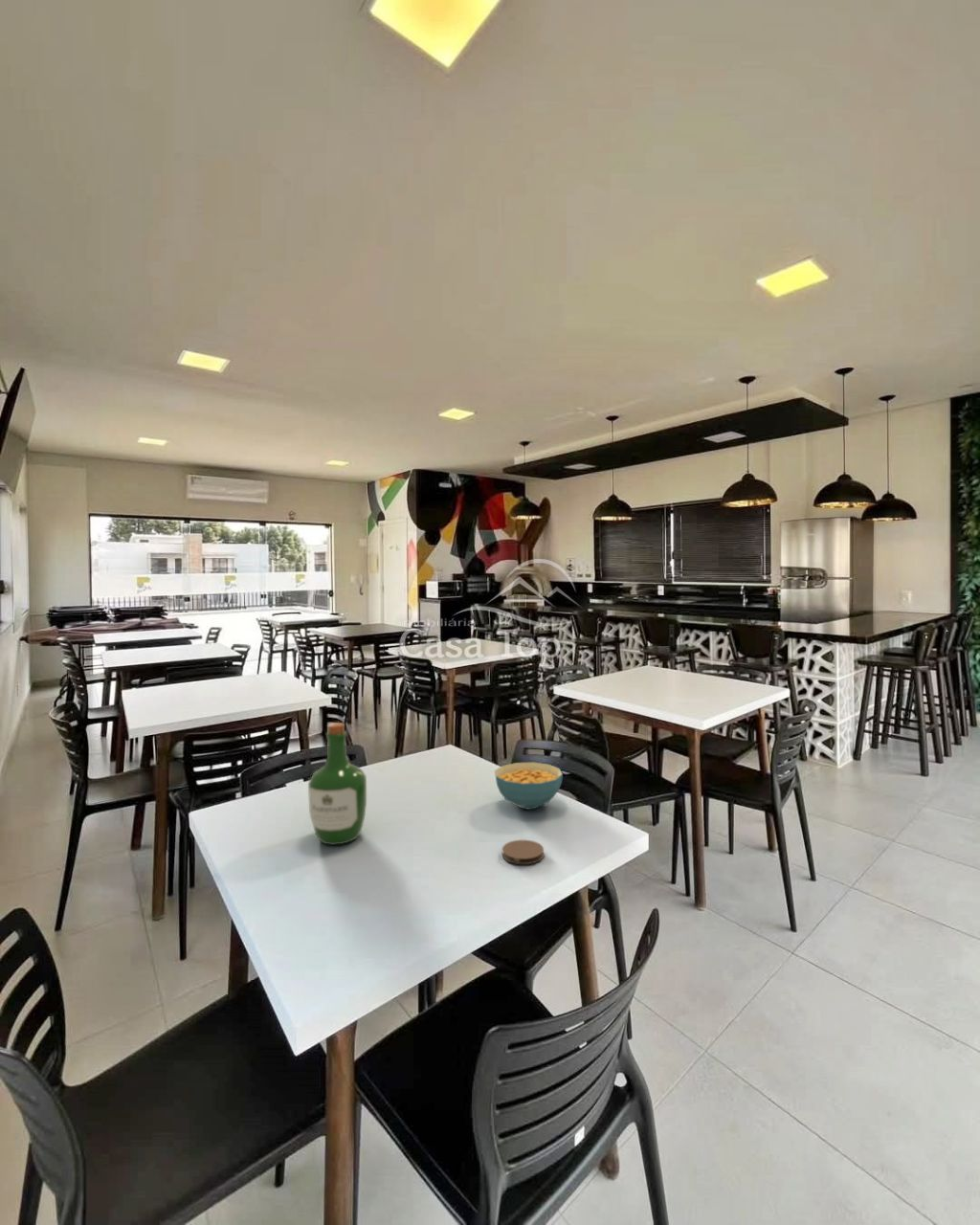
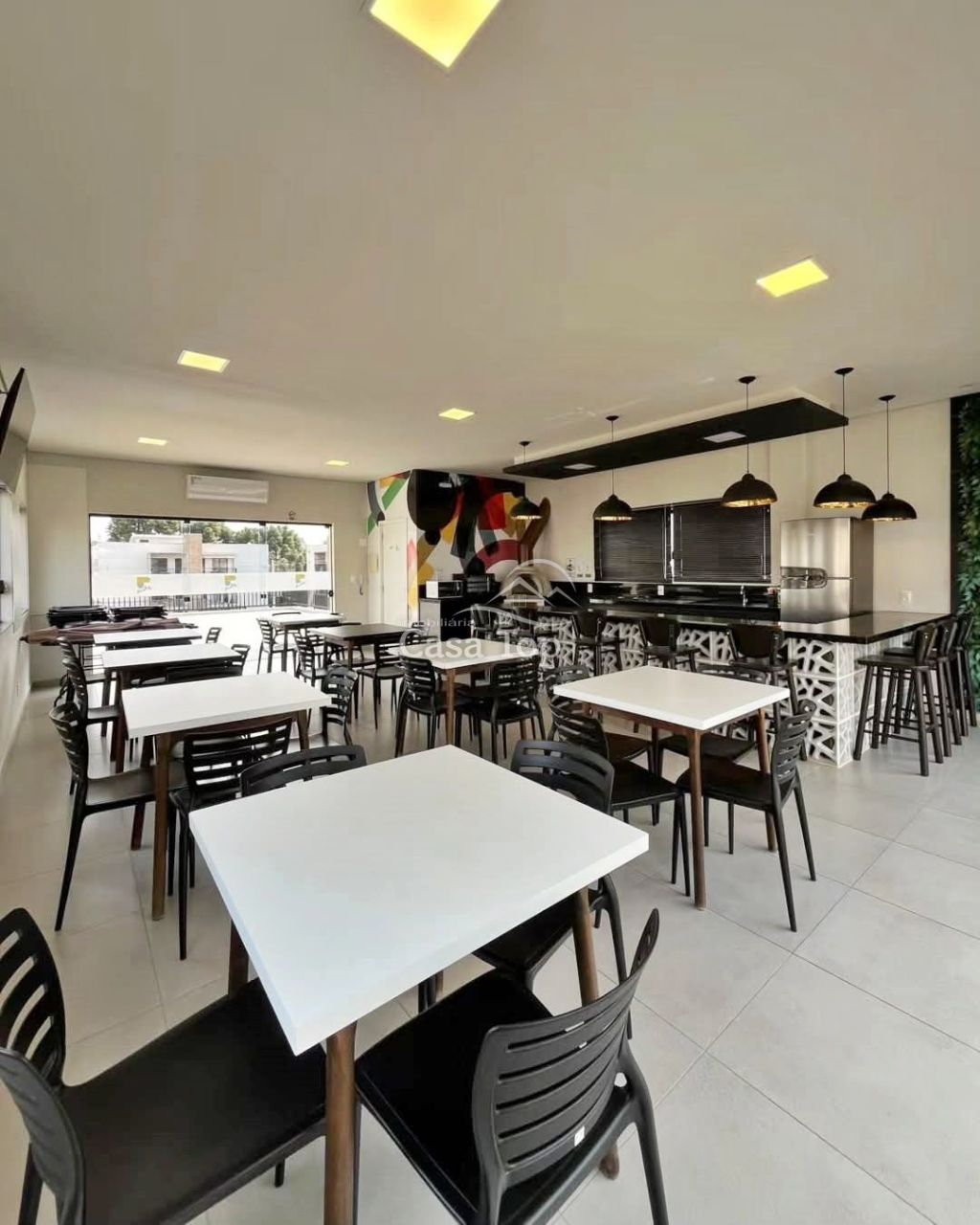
- wine bottle [307,722,367,846]
- cereal bowl [494,762,564,810]
- coaster [501,839,545,865]
